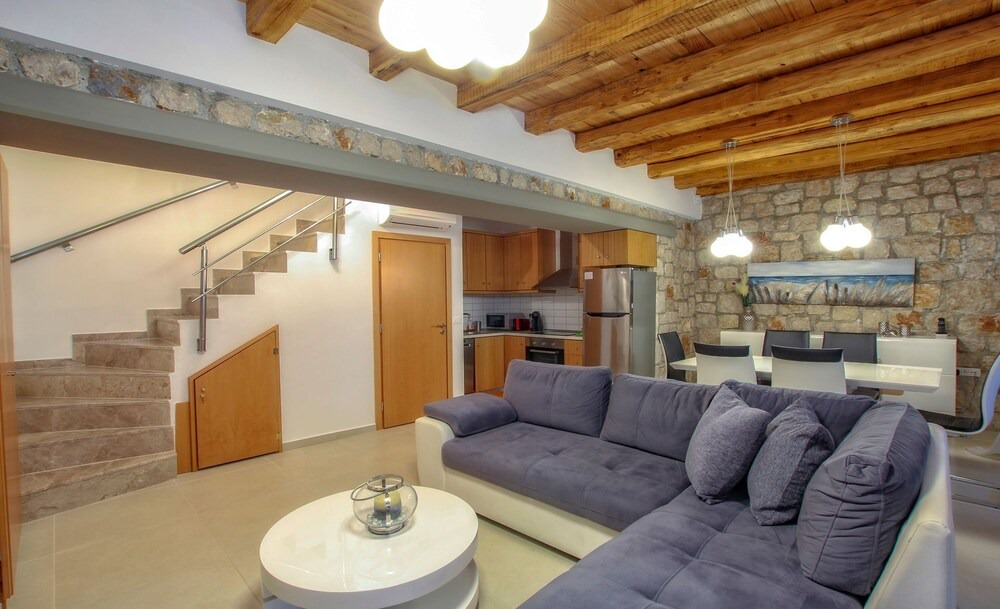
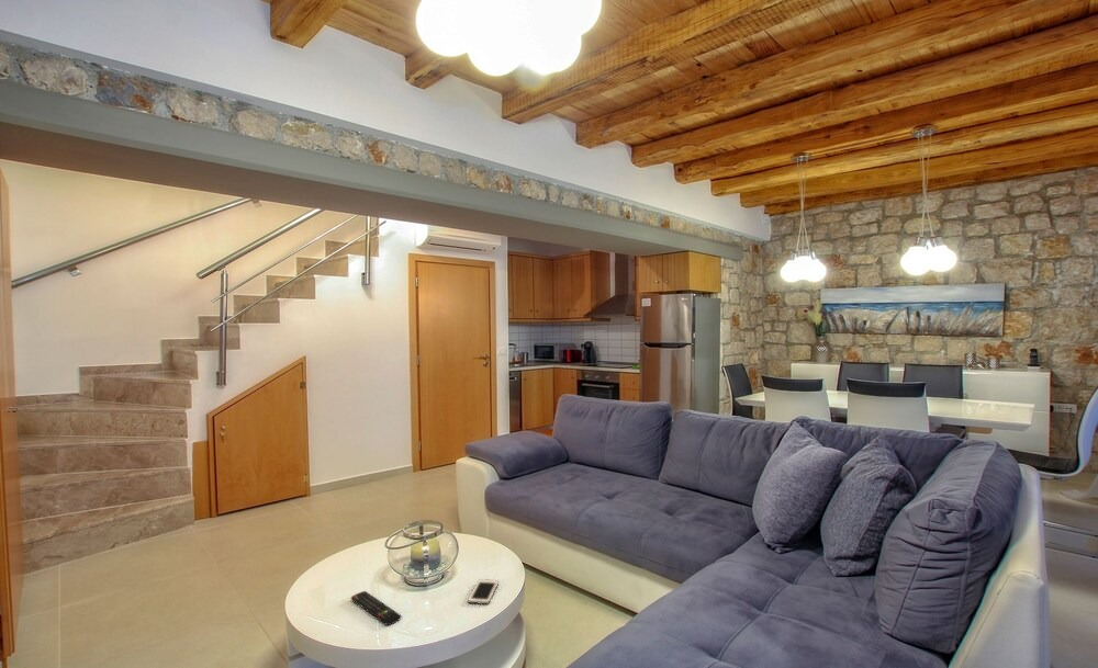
+ remote control [350,590,402,626]
+ cell phone [467,578,500,605]
